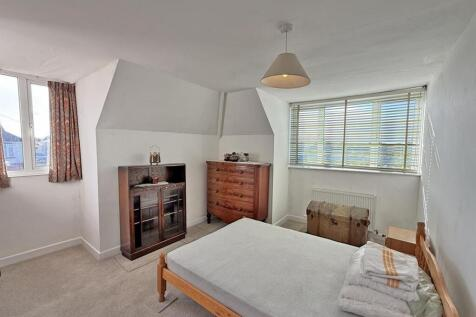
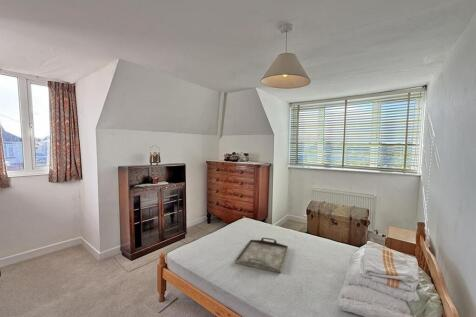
+ serving tray [234,237,289,274]
